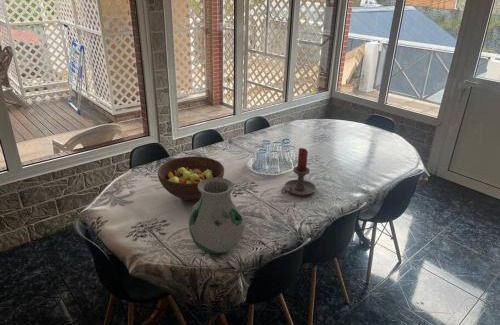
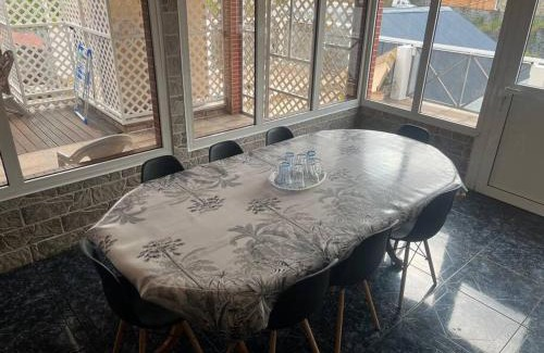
- candle holder [280,147,317,197]
- vase [188,177,247,255]
- fruit bowl [157,156,225,202]
